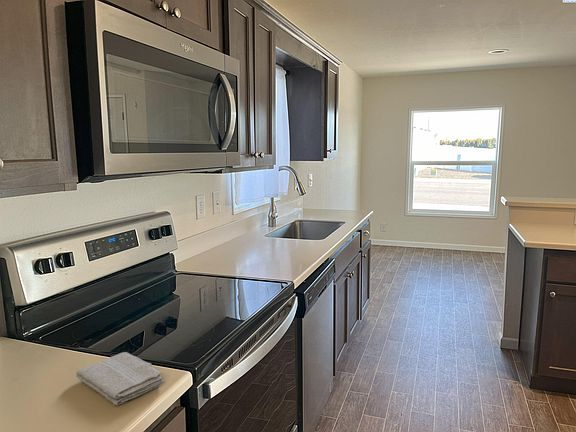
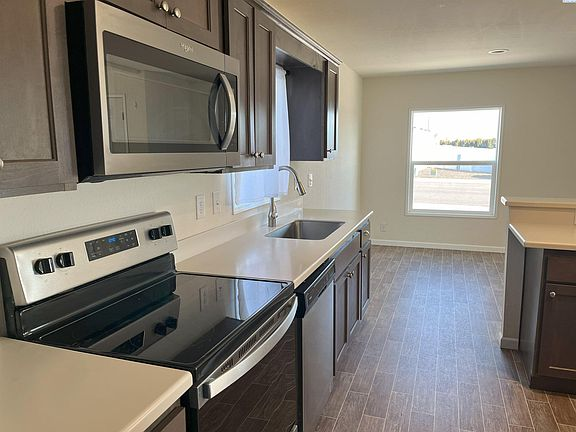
- washcloth [75,351,165,406]
